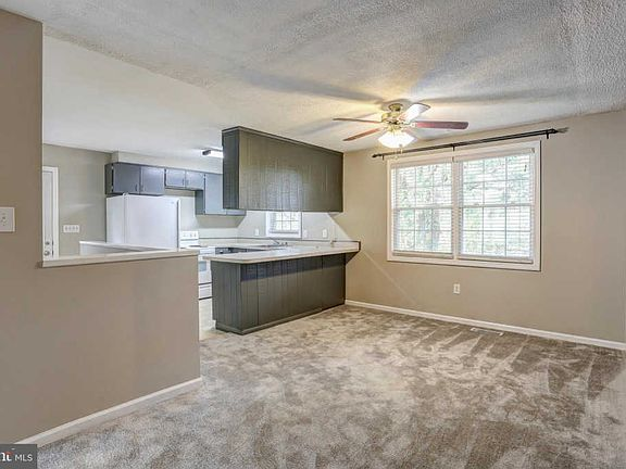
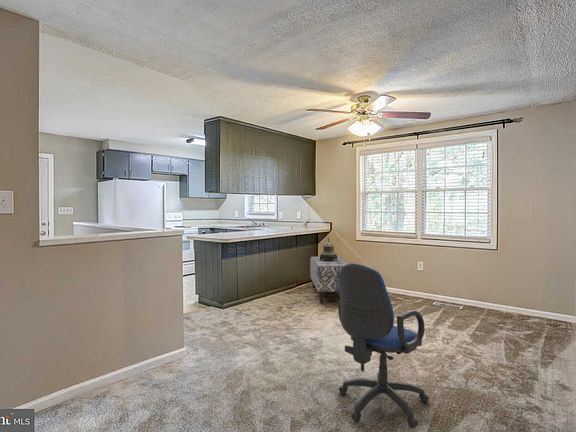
+ chair [337,263,430,429]
+ decorative urn [319,237,338,262]
+ bench [309,256,351,304]
